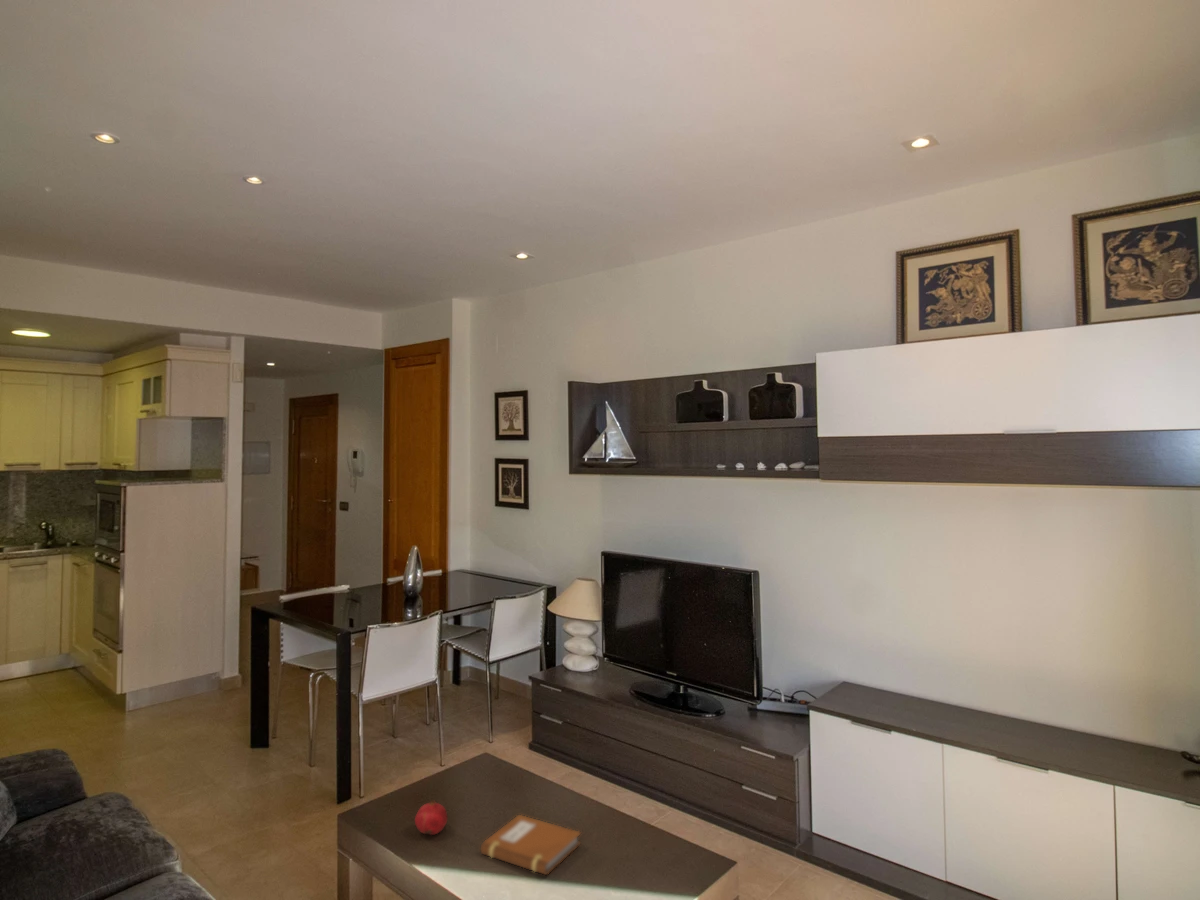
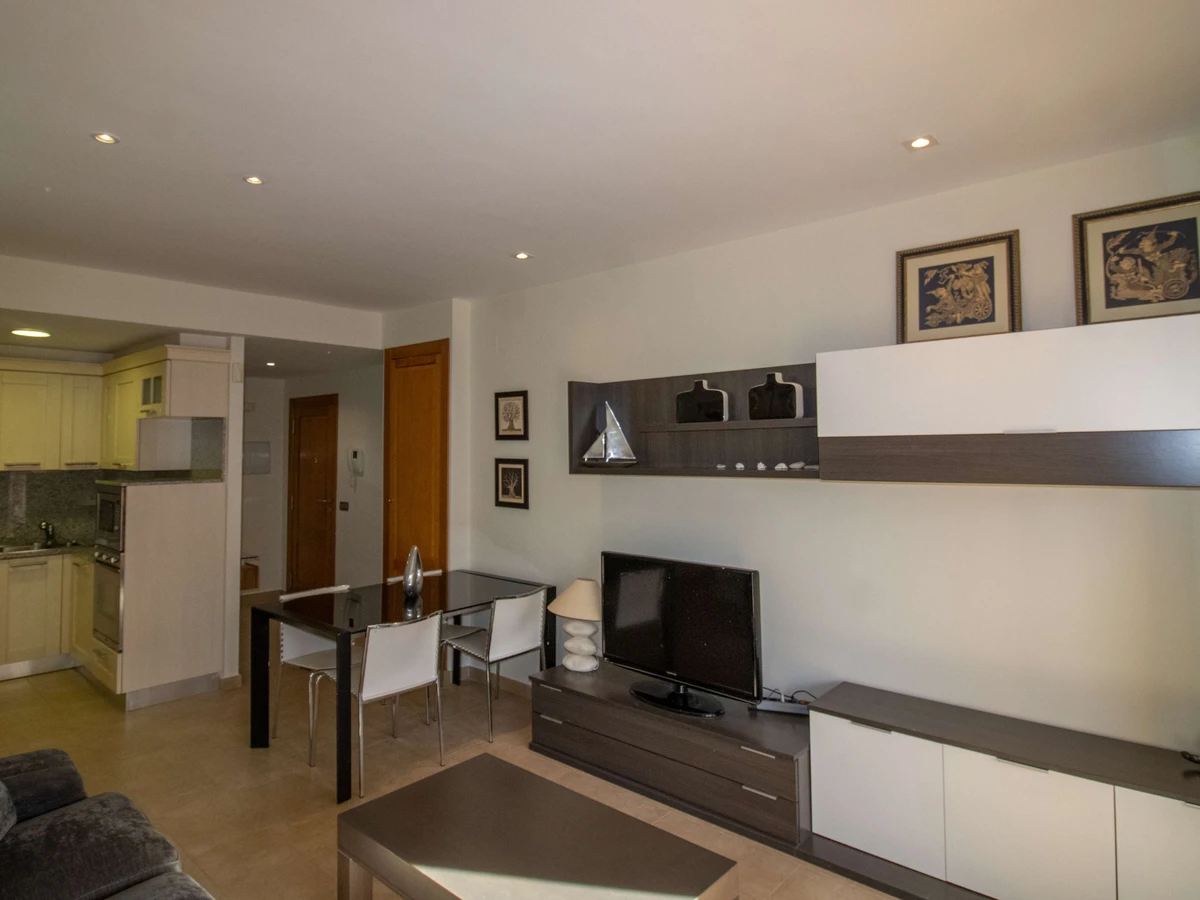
- fruit [414,799,448,836]
- notebook [480,814,582,876]
